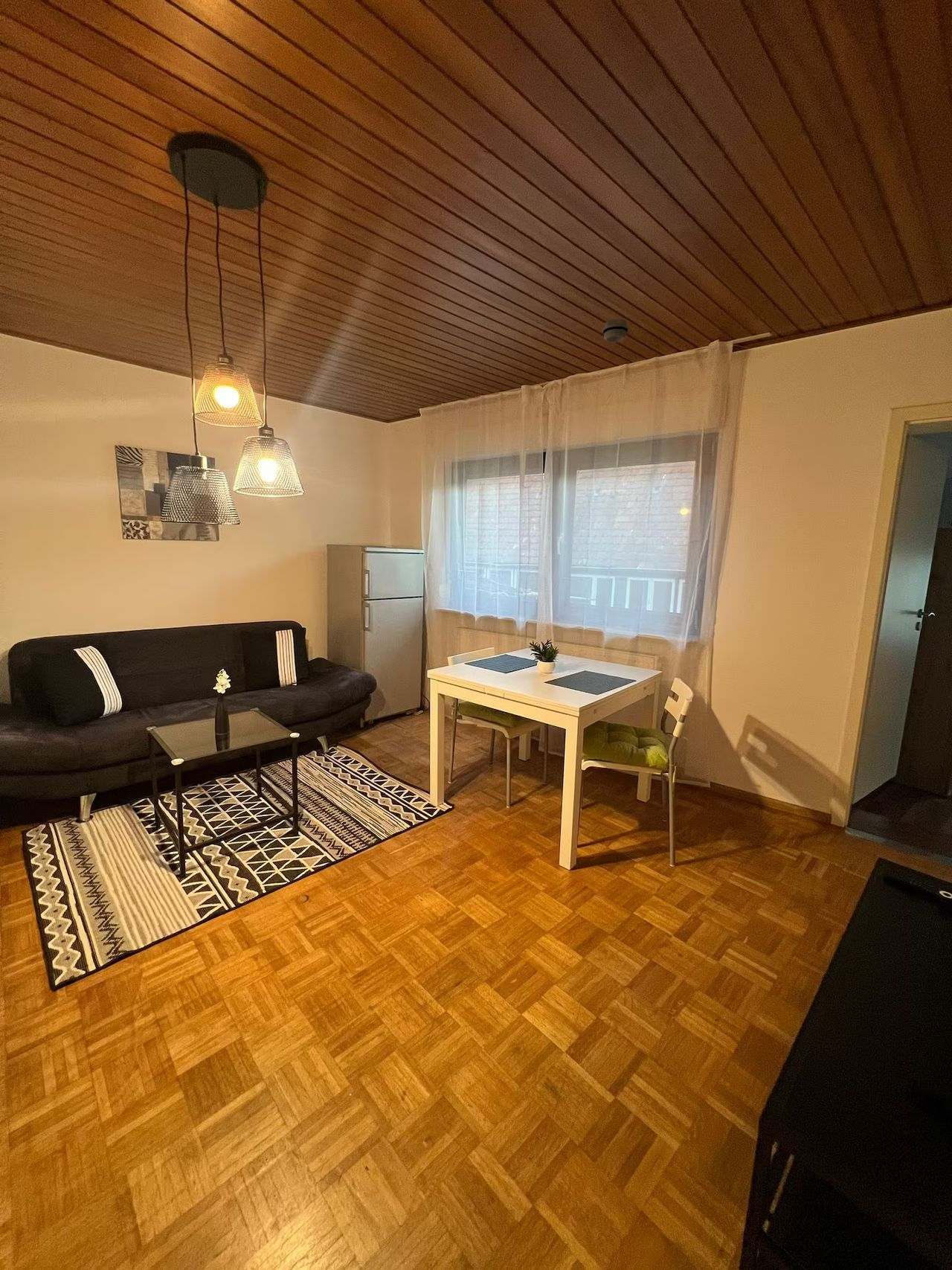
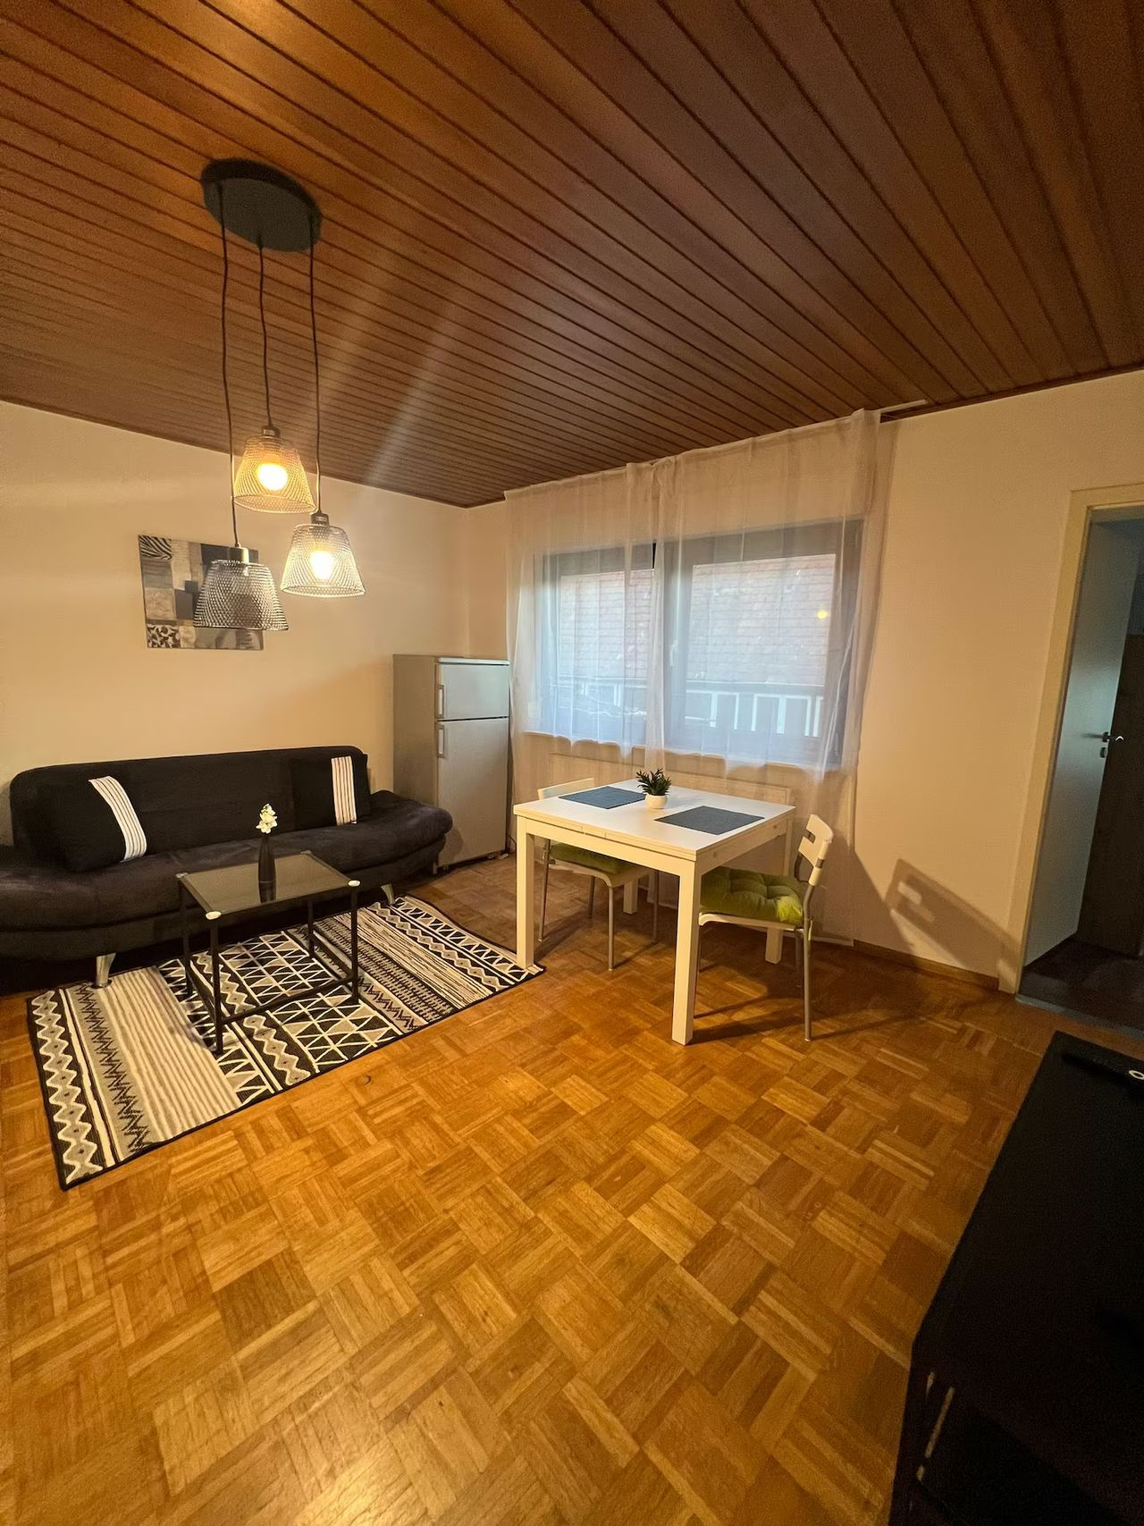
- smoke detector [602,318,629,343]
